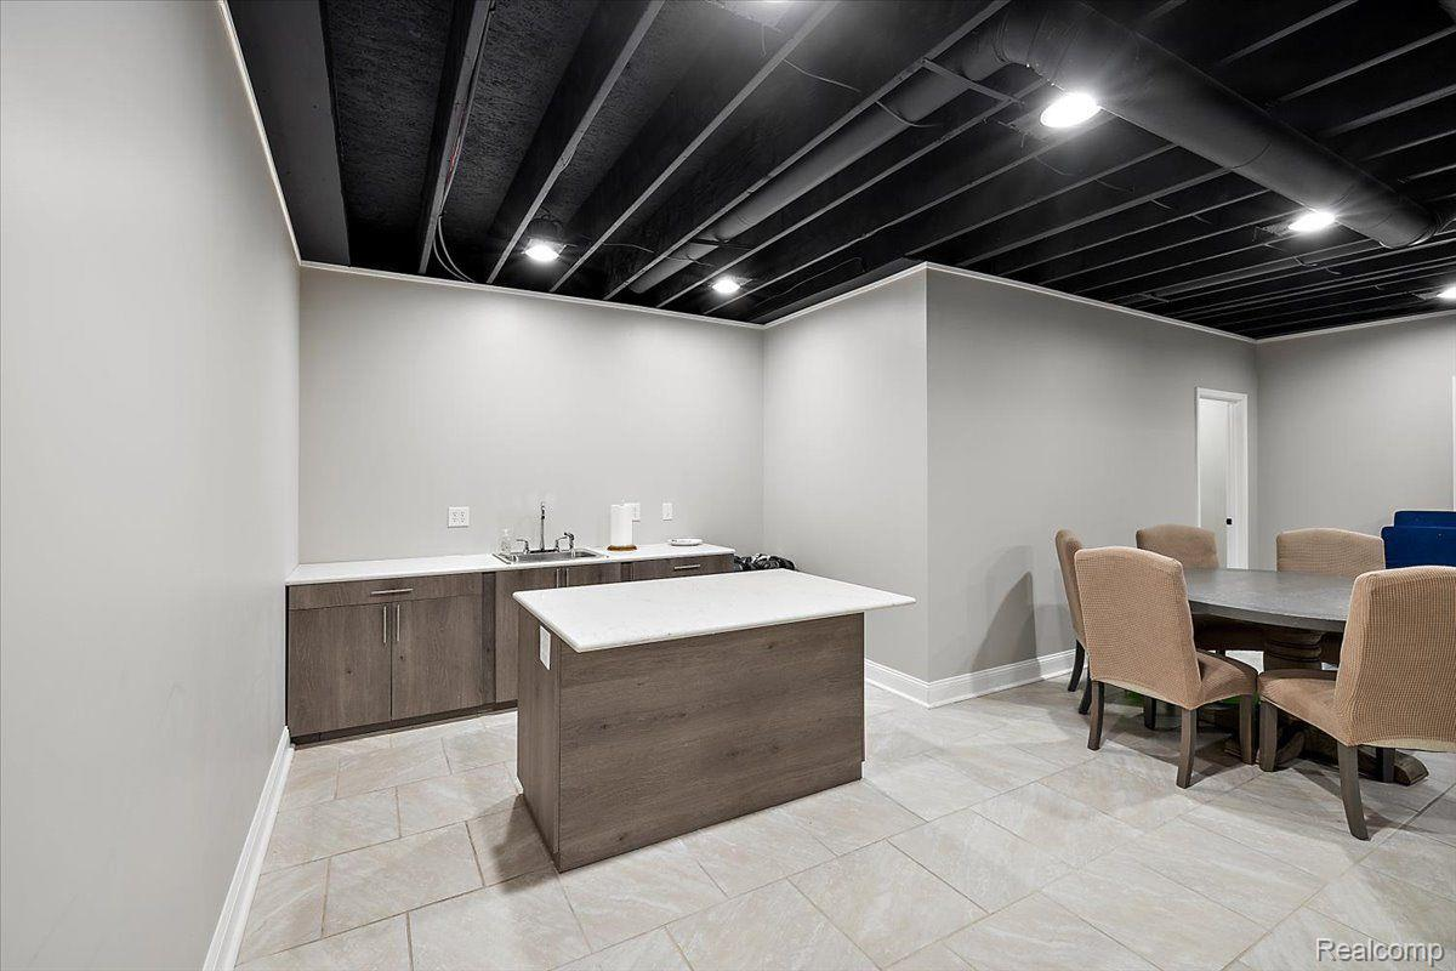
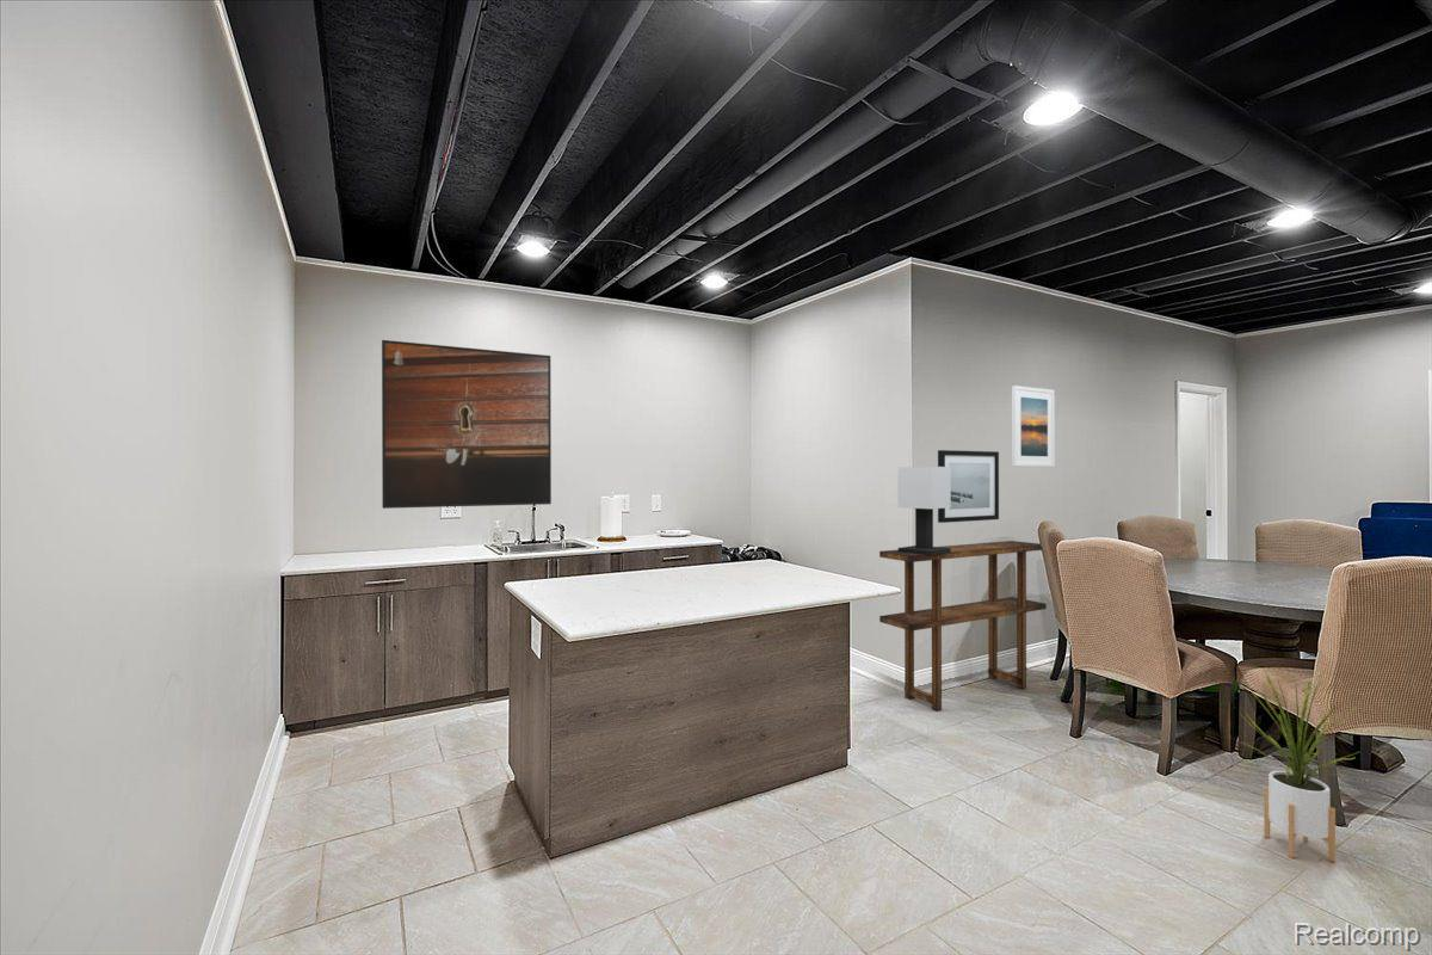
+ wall art [937,449,1000,524]
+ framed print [1011,384,1056,468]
+ house plant [1240,666,1366,863]
+ table lamp [896,466,951,555]
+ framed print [381,339,553,510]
+ console table [878,540,1048,711]
